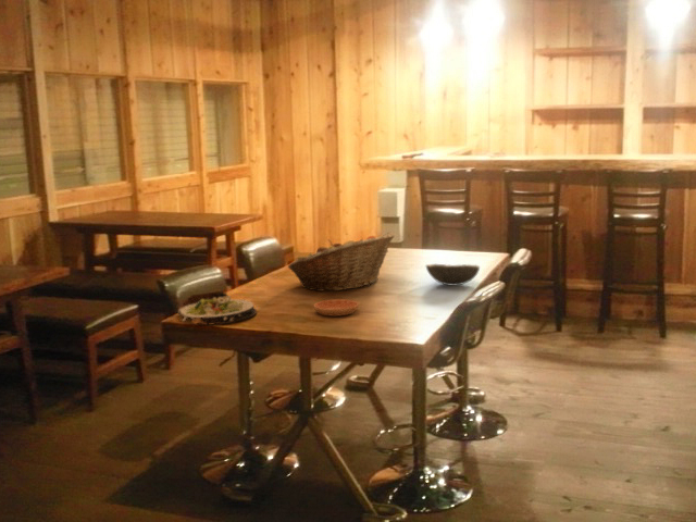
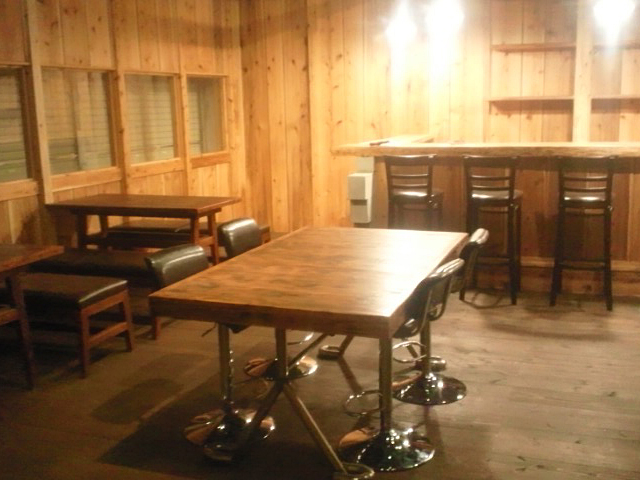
- fruit basket [287,231,396,293]
- saucer [313,298,360,318]
- bowl [425,263,481,287]
- salad plate [176,290,258,325]
